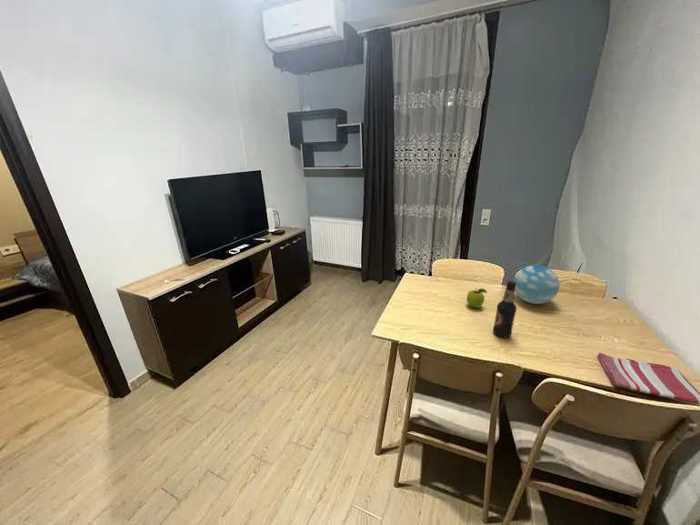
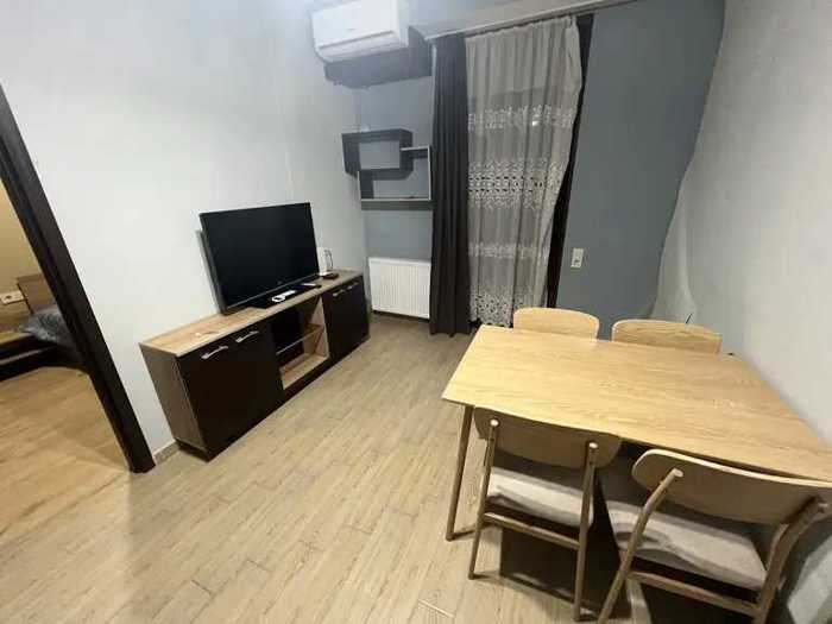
- dish towel [596,352,700,405]
- bottle [492,280,518,338]
- decorative ball [512,264,561,305]
- fruit [466,288,488,309]
